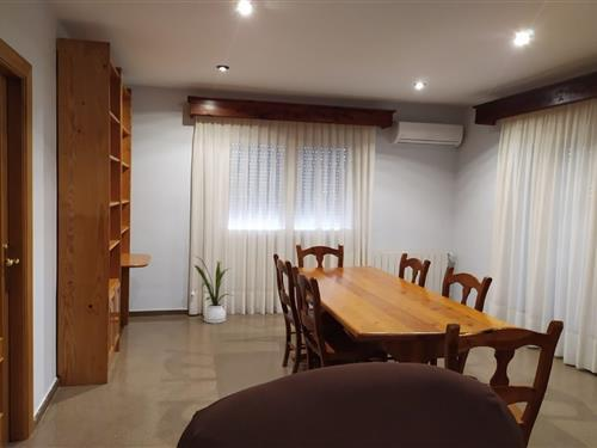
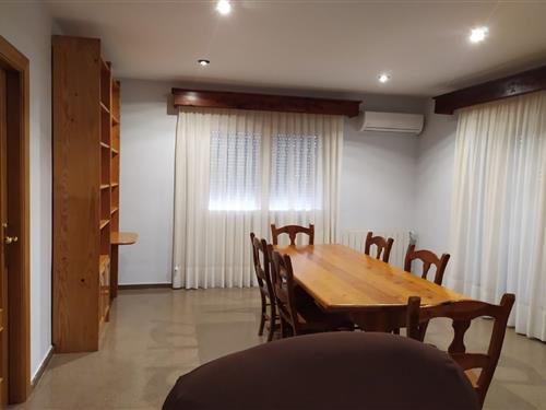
- house plant [193,254,234,325]
